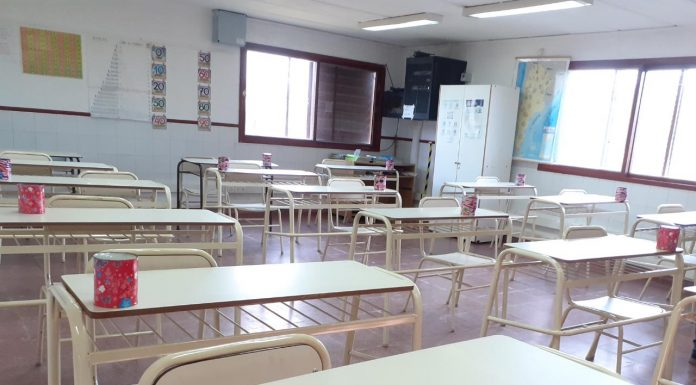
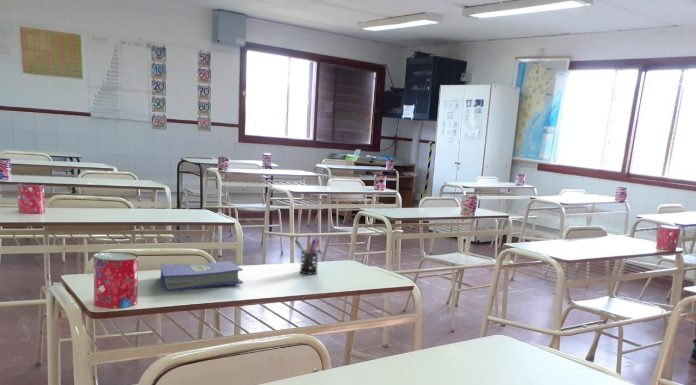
+ hardcover book [159,260,244,292]
+ pen holder [296,234,320,275]
